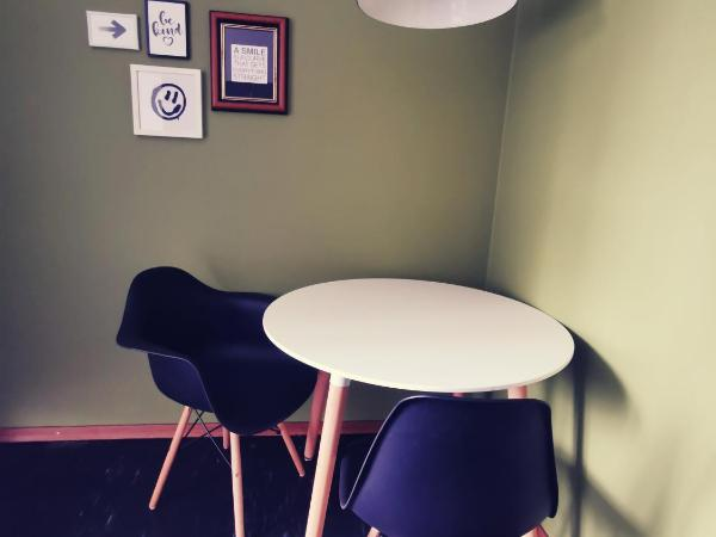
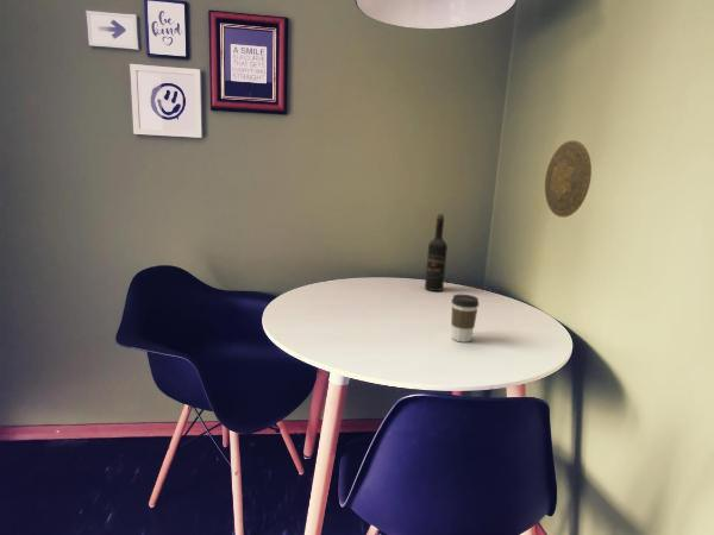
+ decorative plate [544,139,593,219]
+ wine bottle [424,213,449,292]
+ coffee cup [450,294,480,344]
